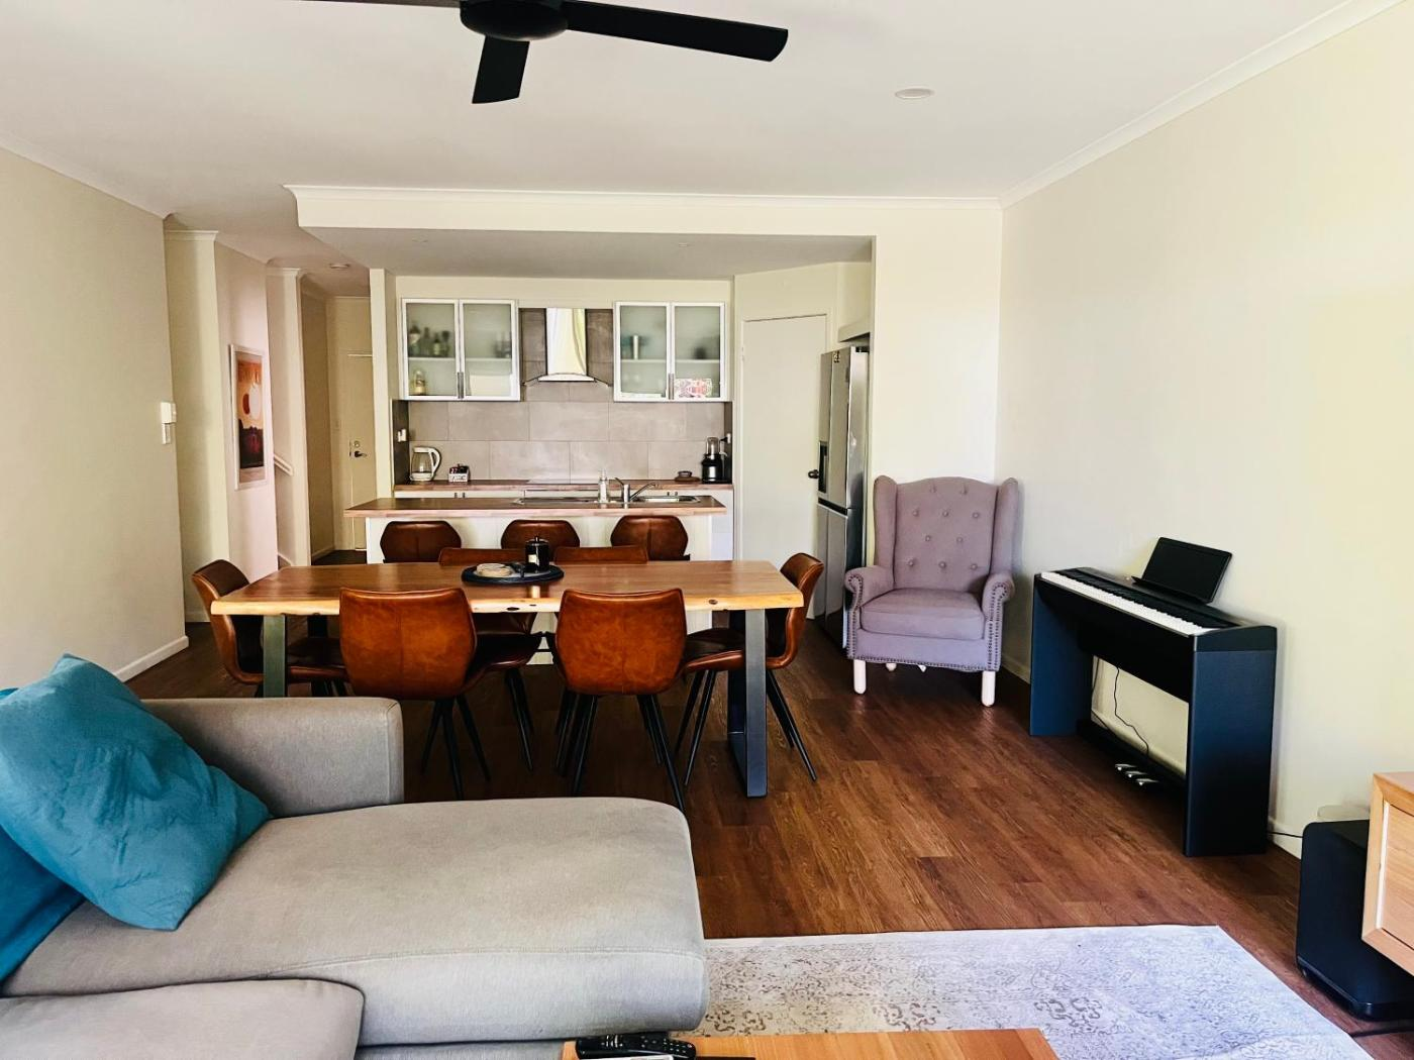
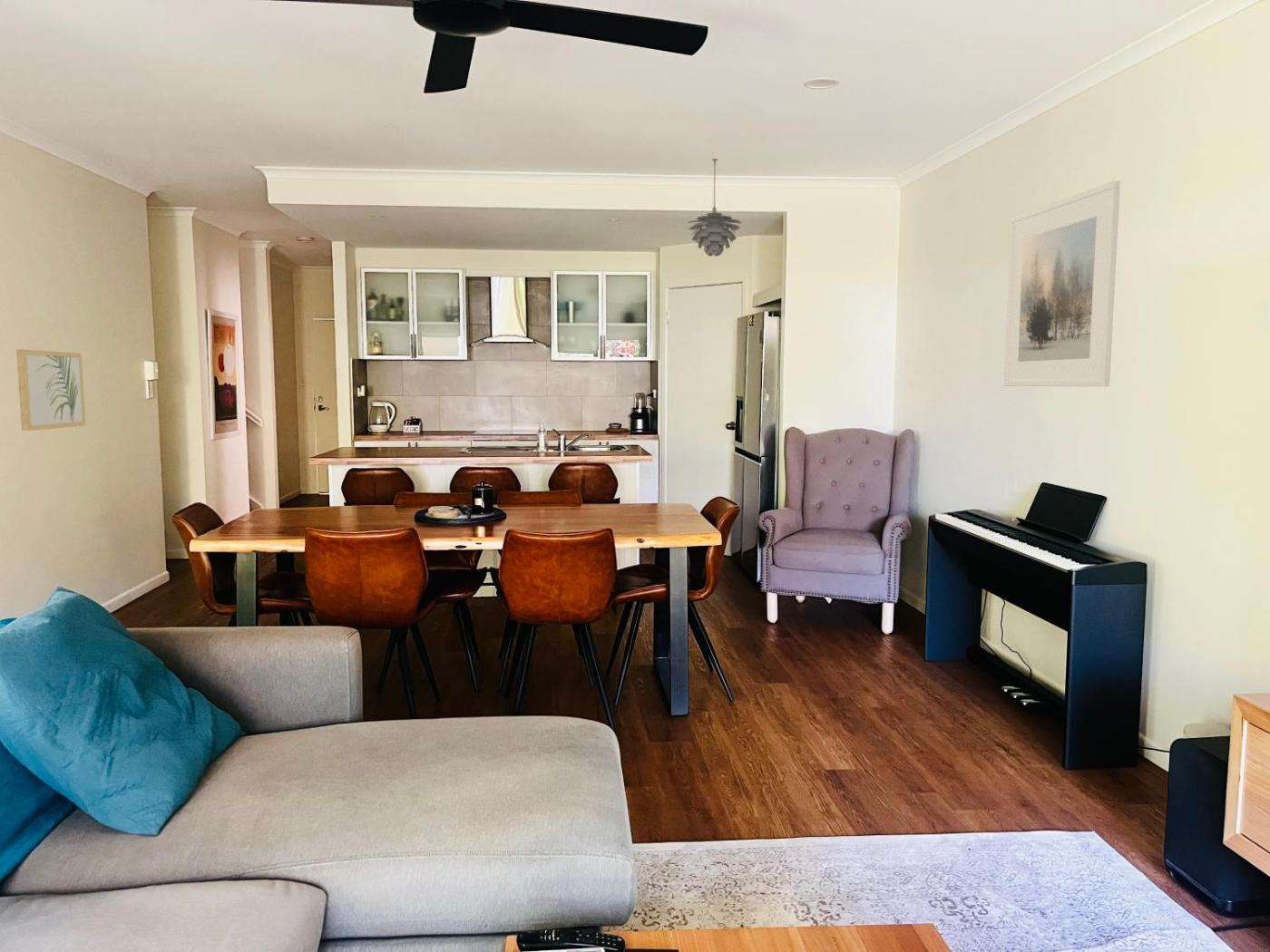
+ pendant light [687,158,742,257]
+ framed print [1003,180,1121,387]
+ wall art [15,348,86,432]
